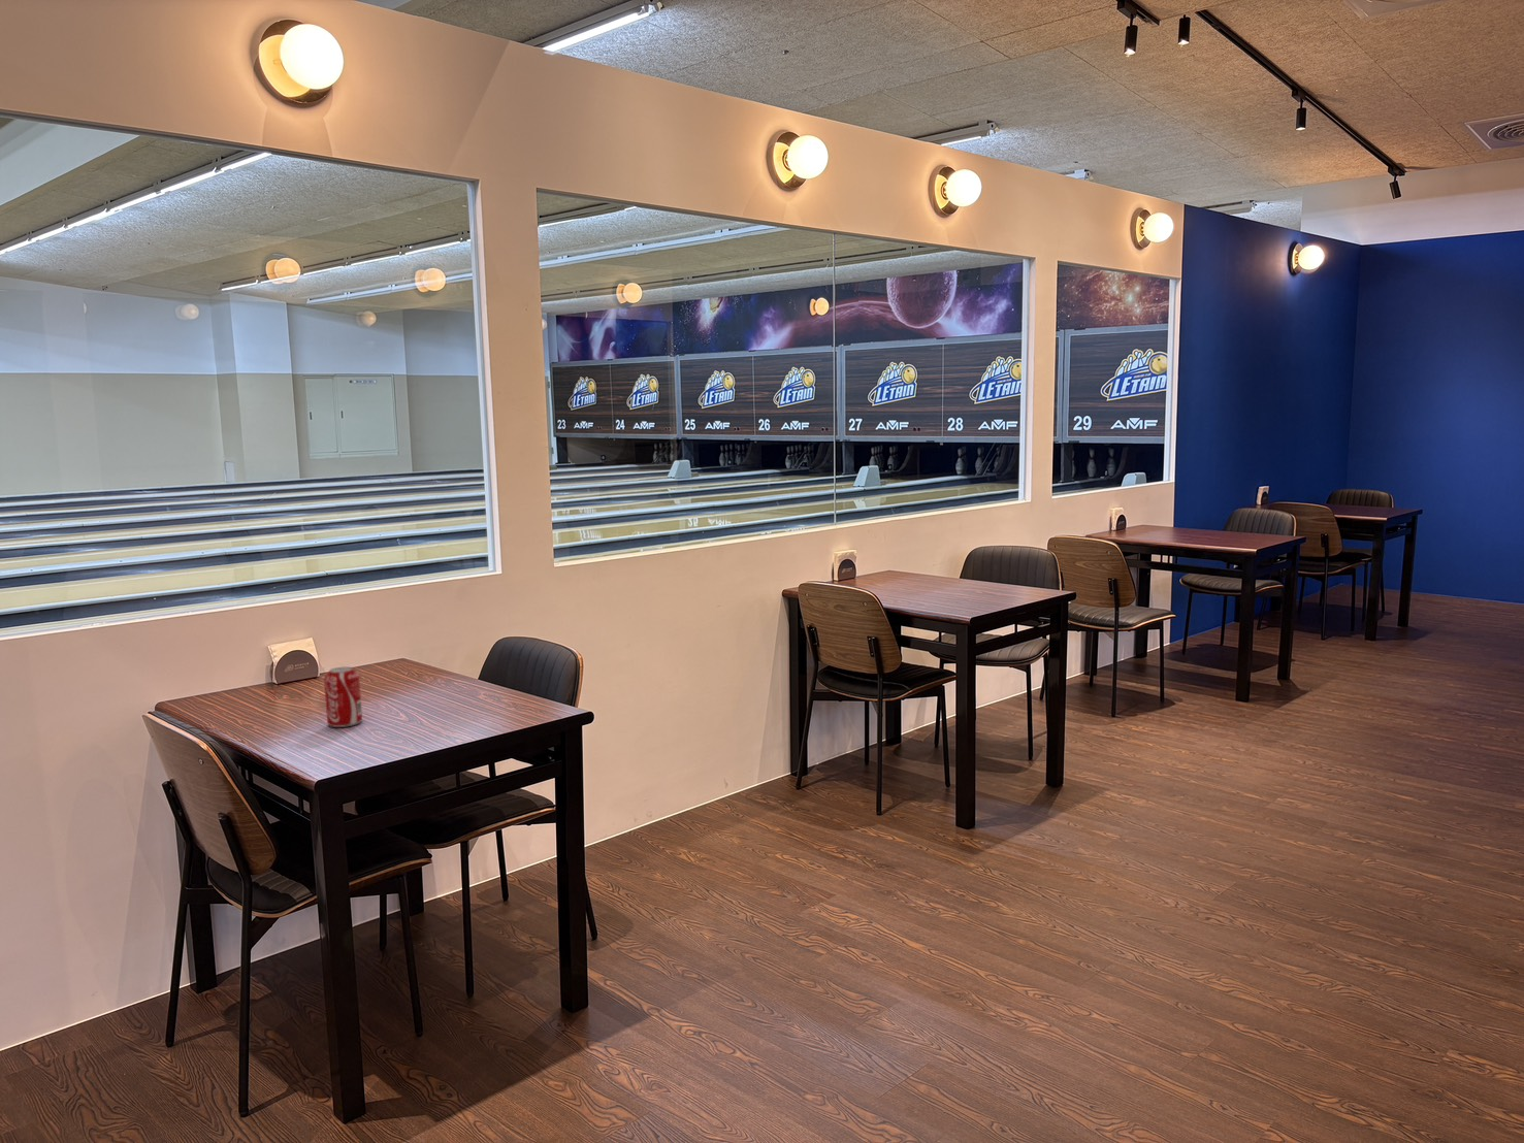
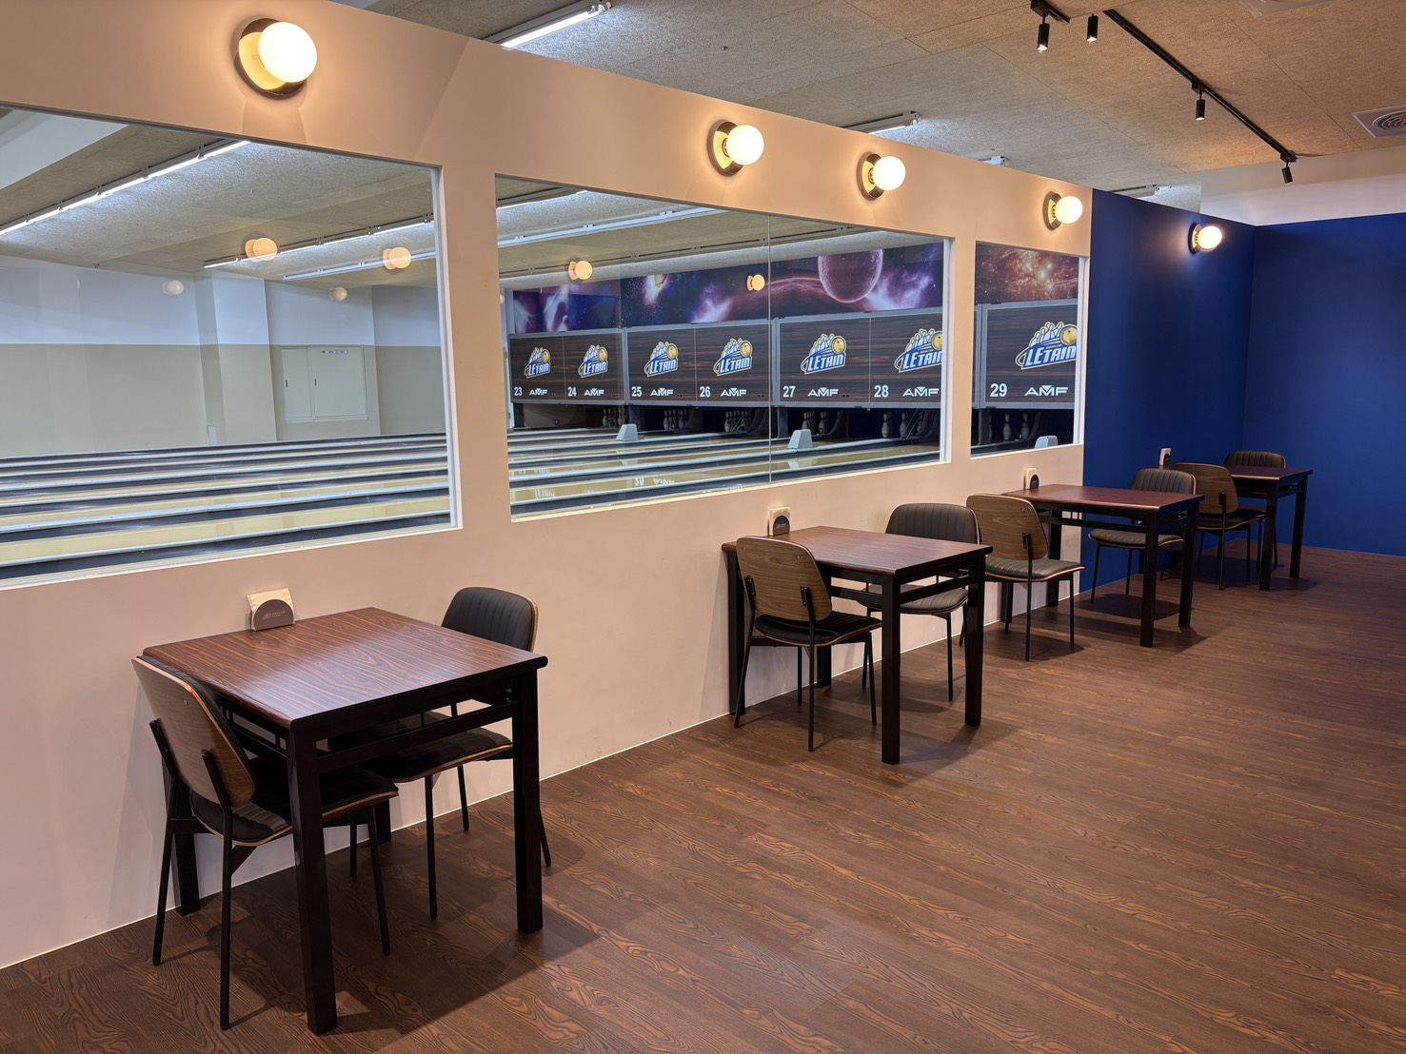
- beverage can [323,666,363,729]
